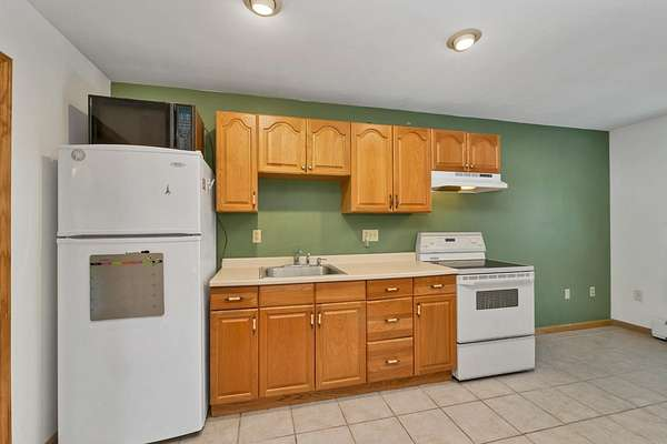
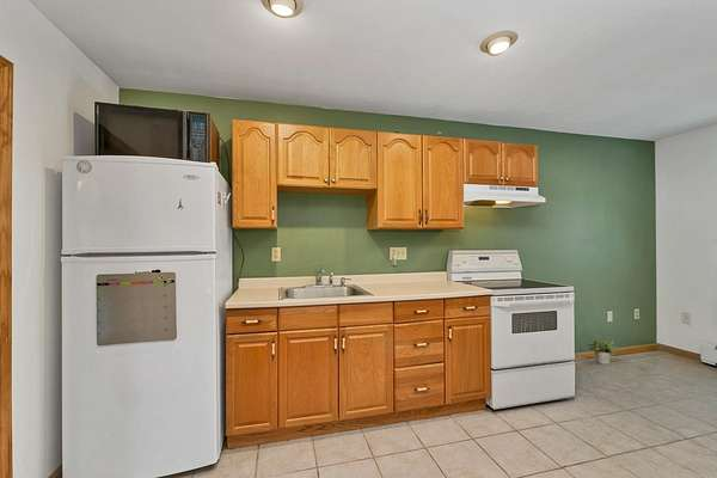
+ potted plant [586,338,618,366]
